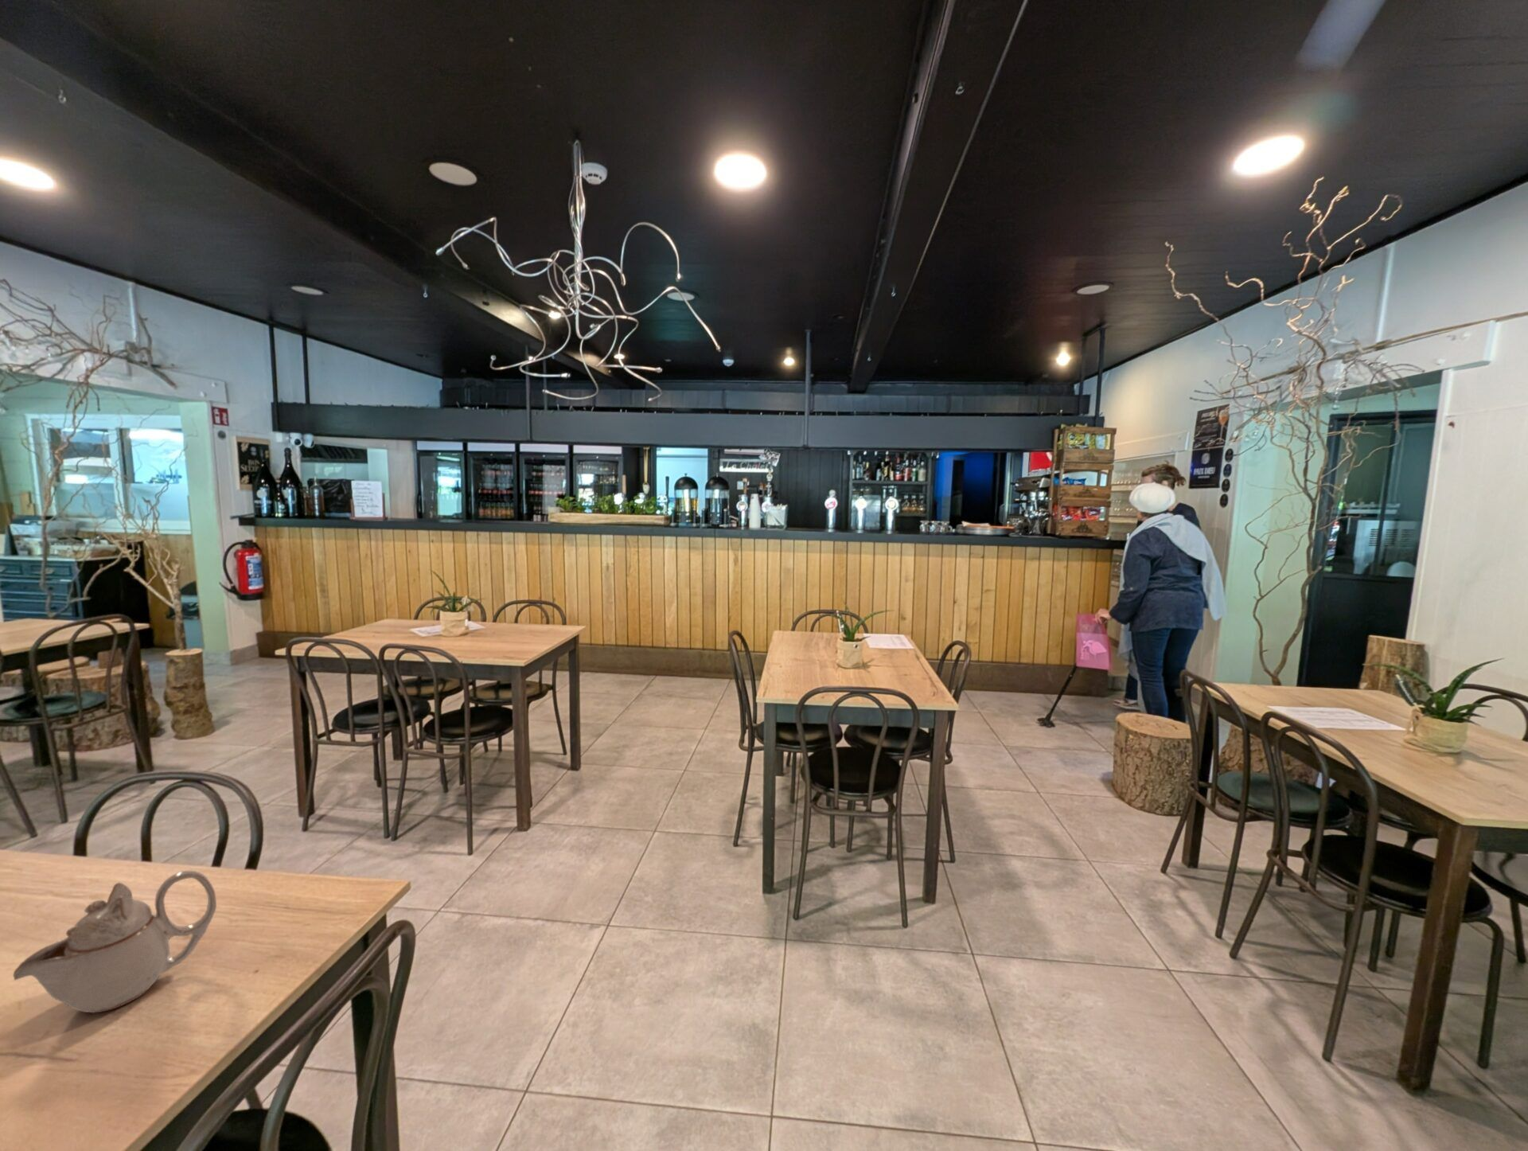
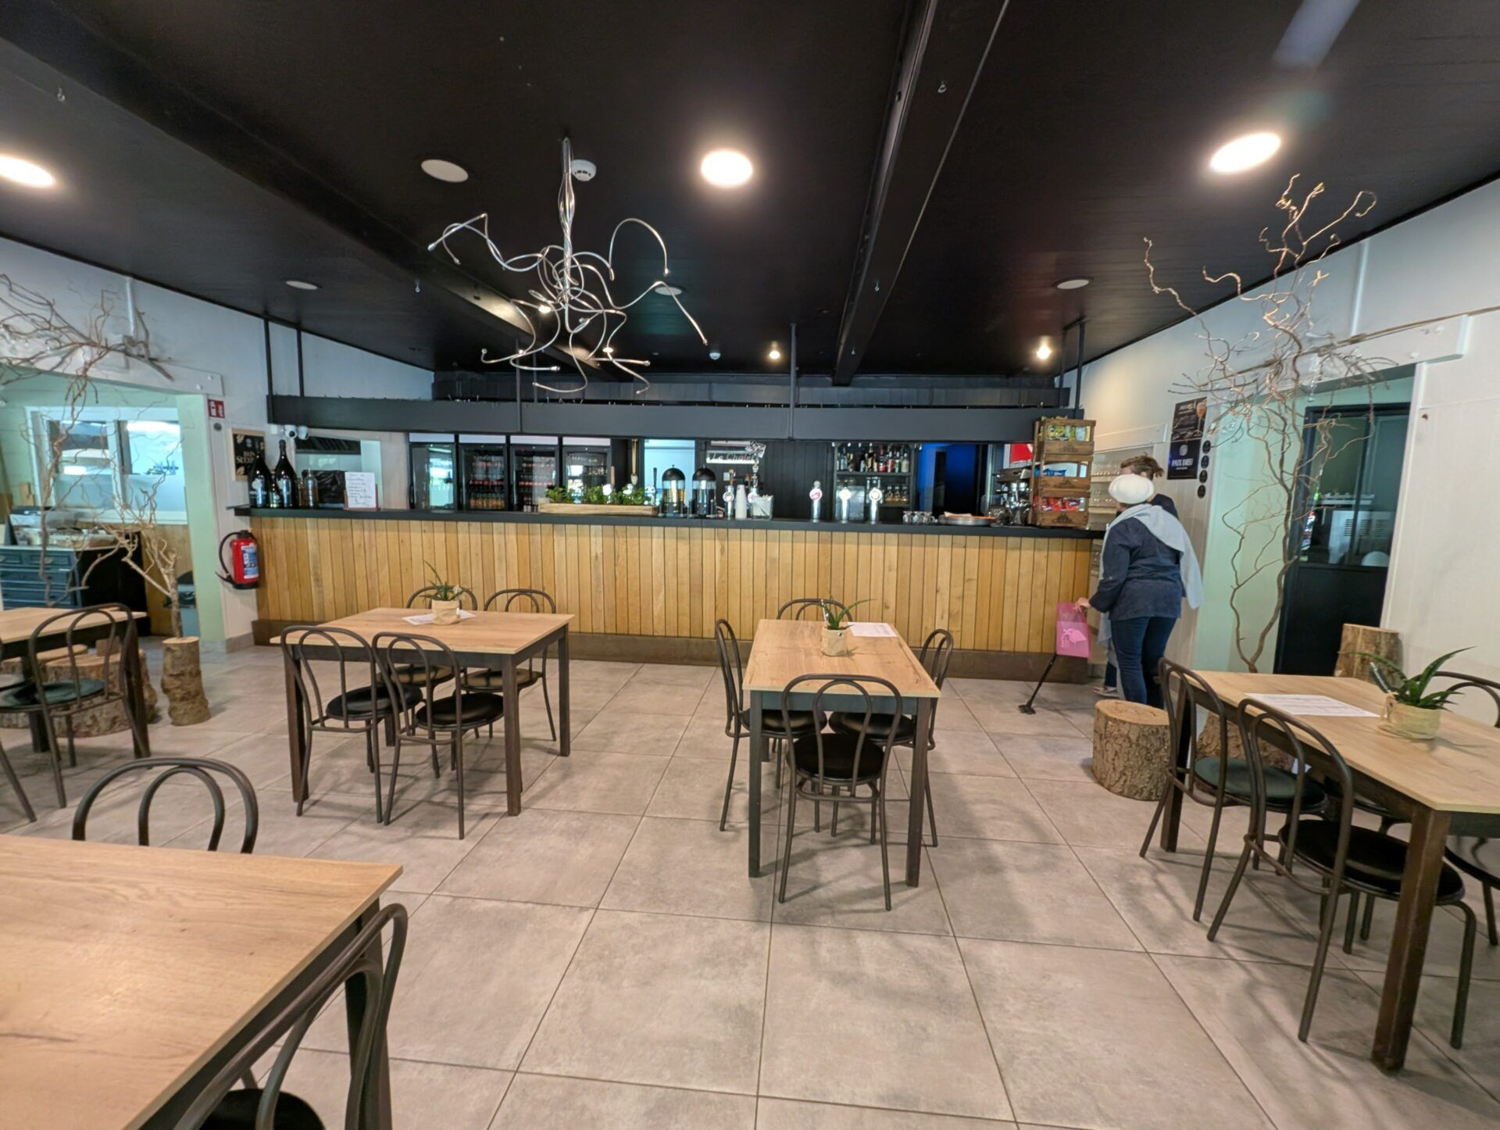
- teapot [13,871,218,1014]
